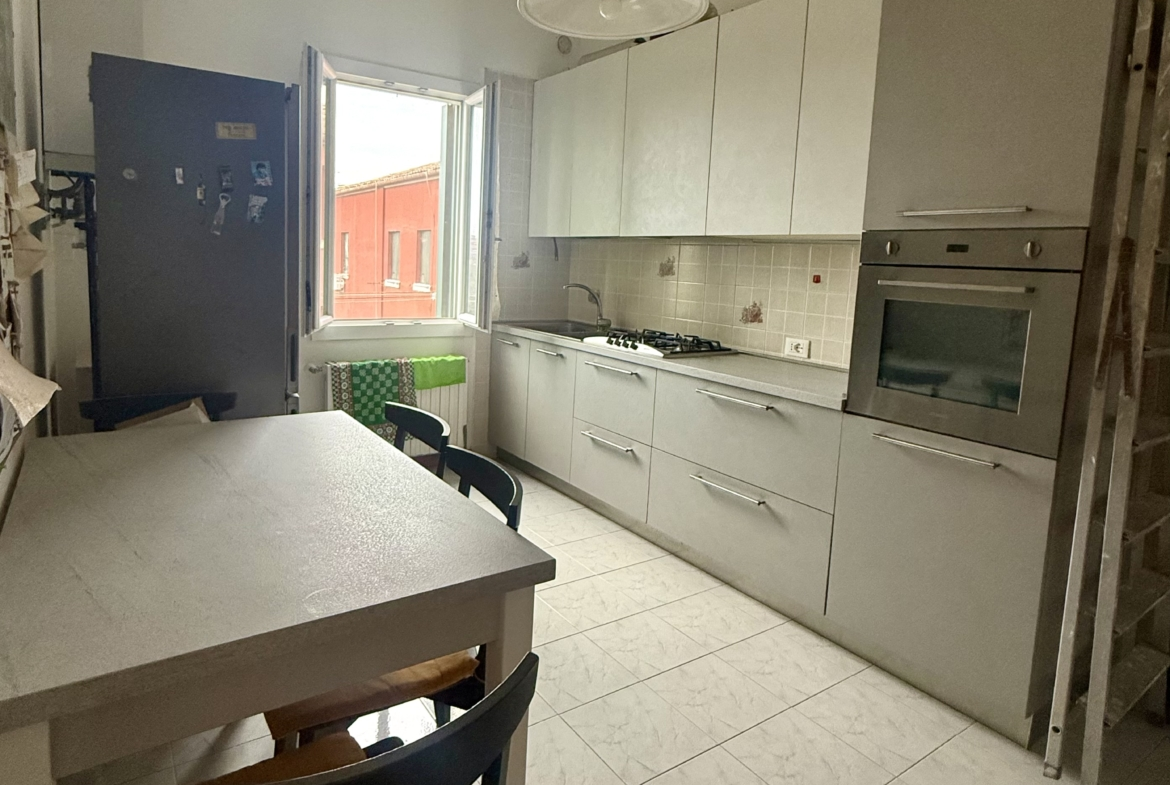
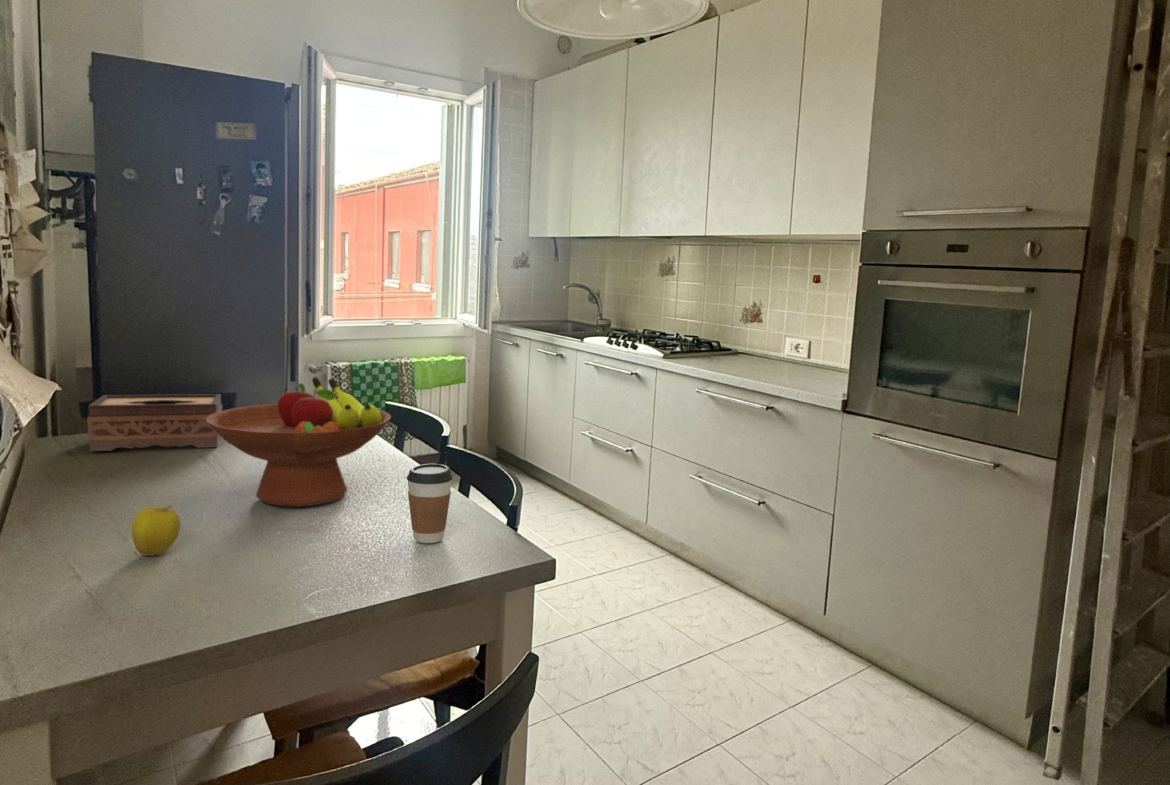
+ apple [131,505,181,557]
+ coffee cup [406,463,453,544]
+ tissue box [86,393,223,452]
+ fruit bowl [206,376,392,508]
